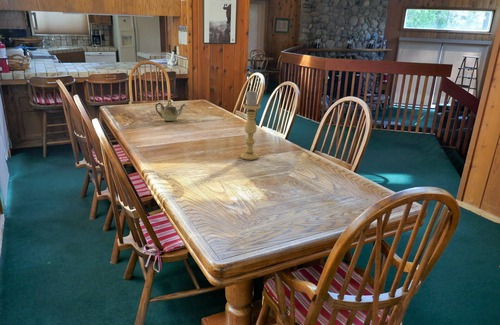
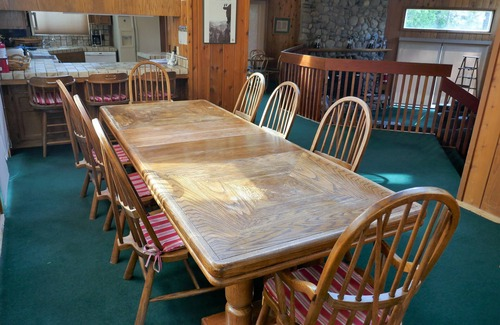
- teapot [154,100,187,122]
- candle holder [240,90,261,161]
